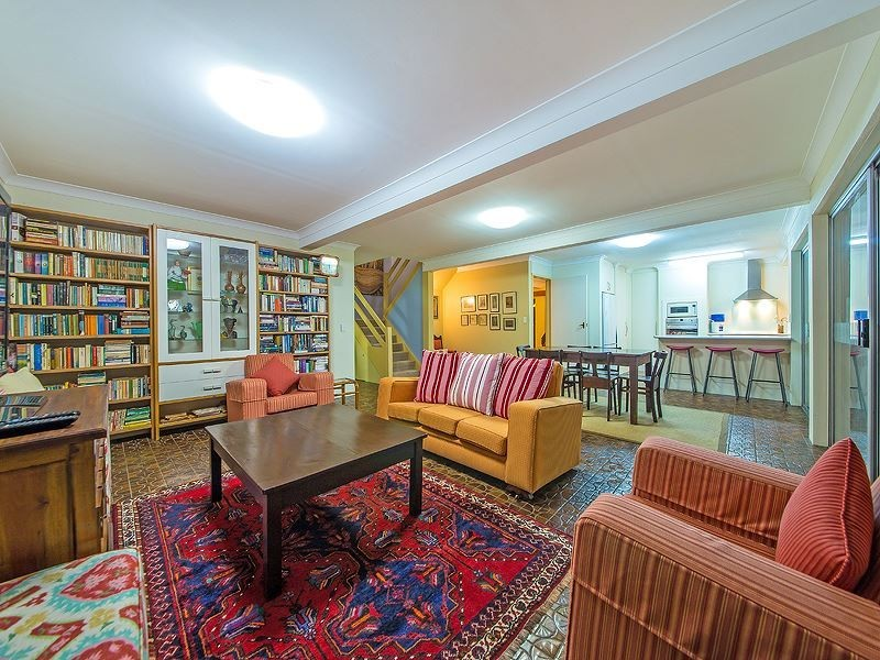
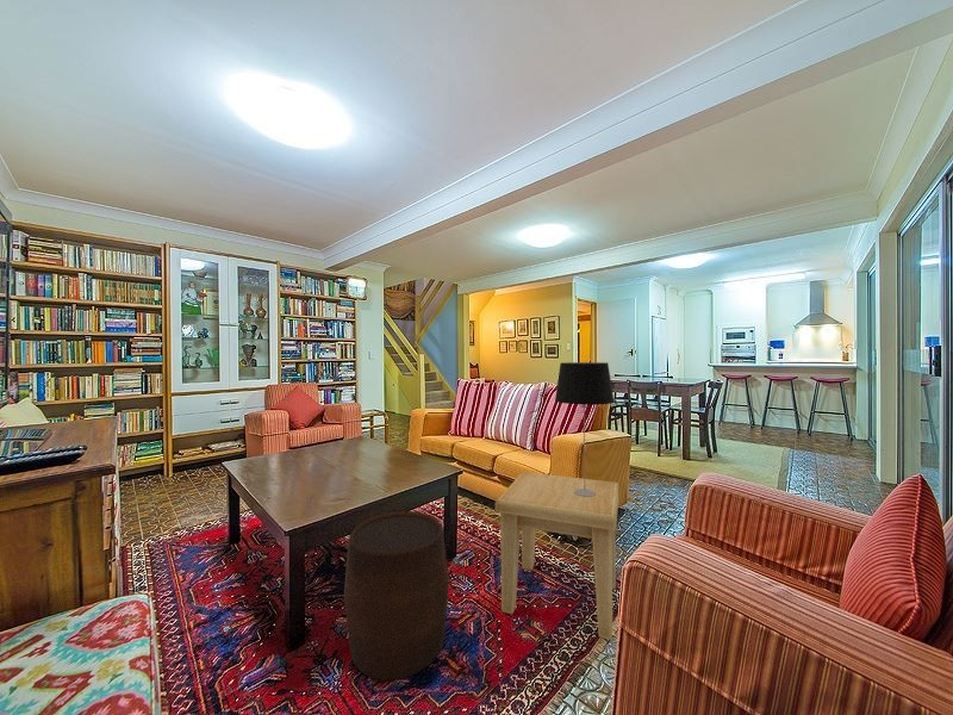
+ stool [343,510,449,682]
+ side table [494,471,621,641]
+ table lamp [554,361,616,497]
